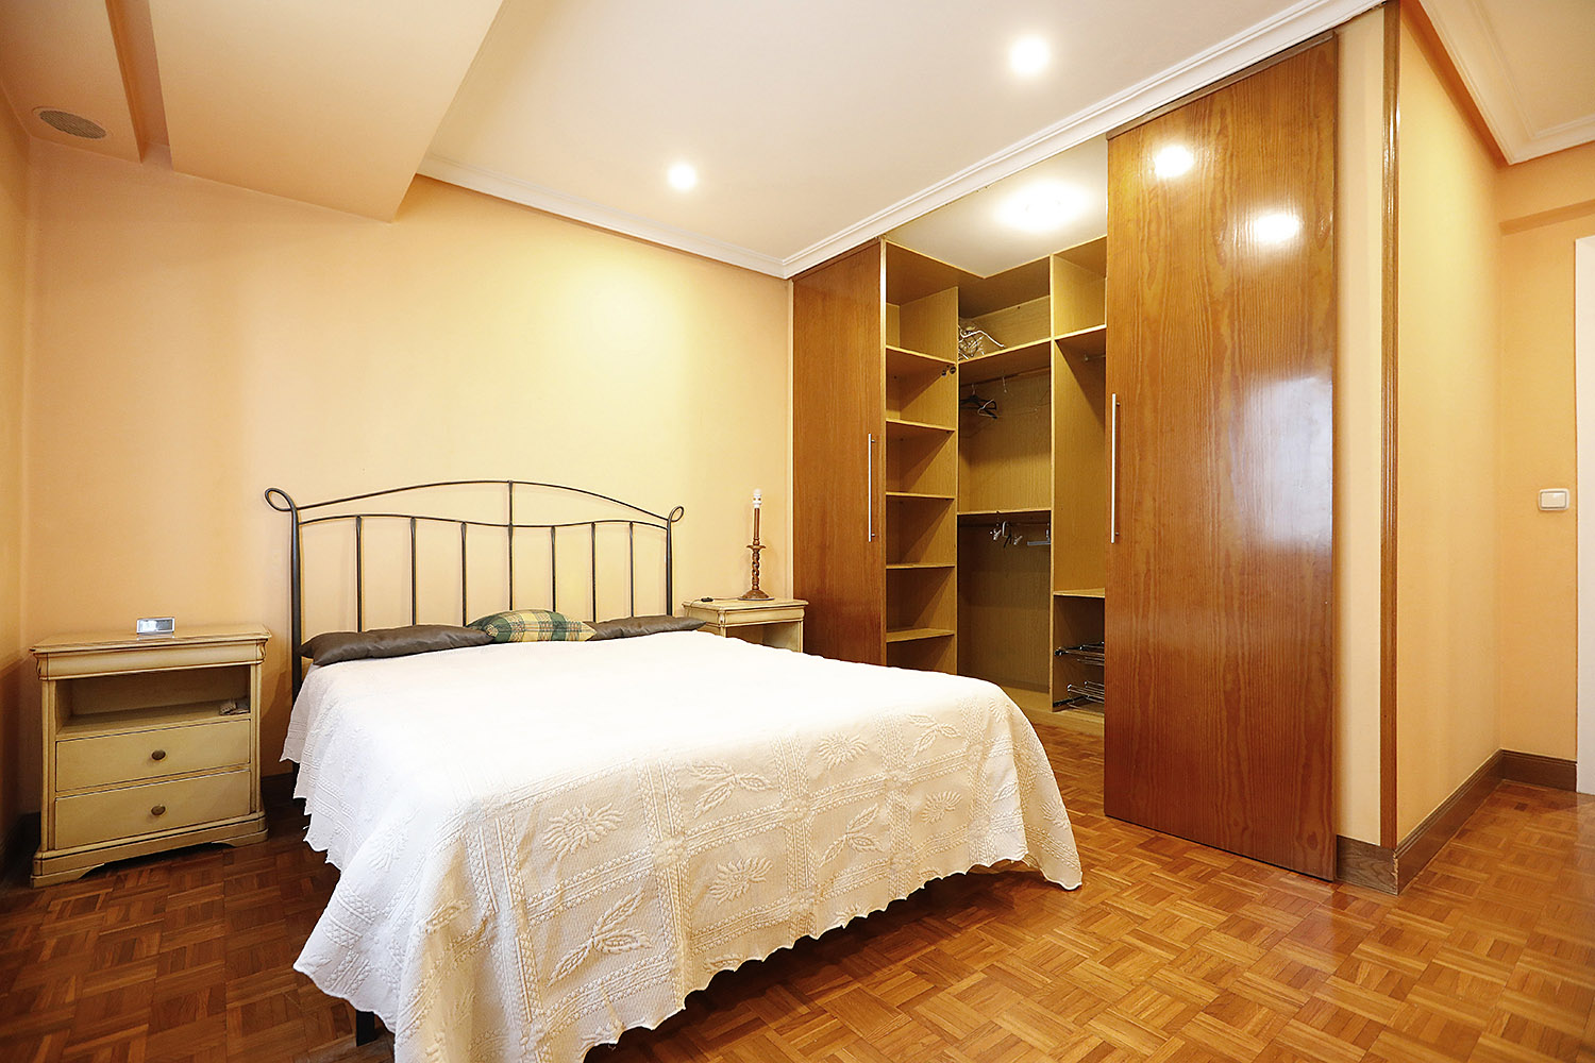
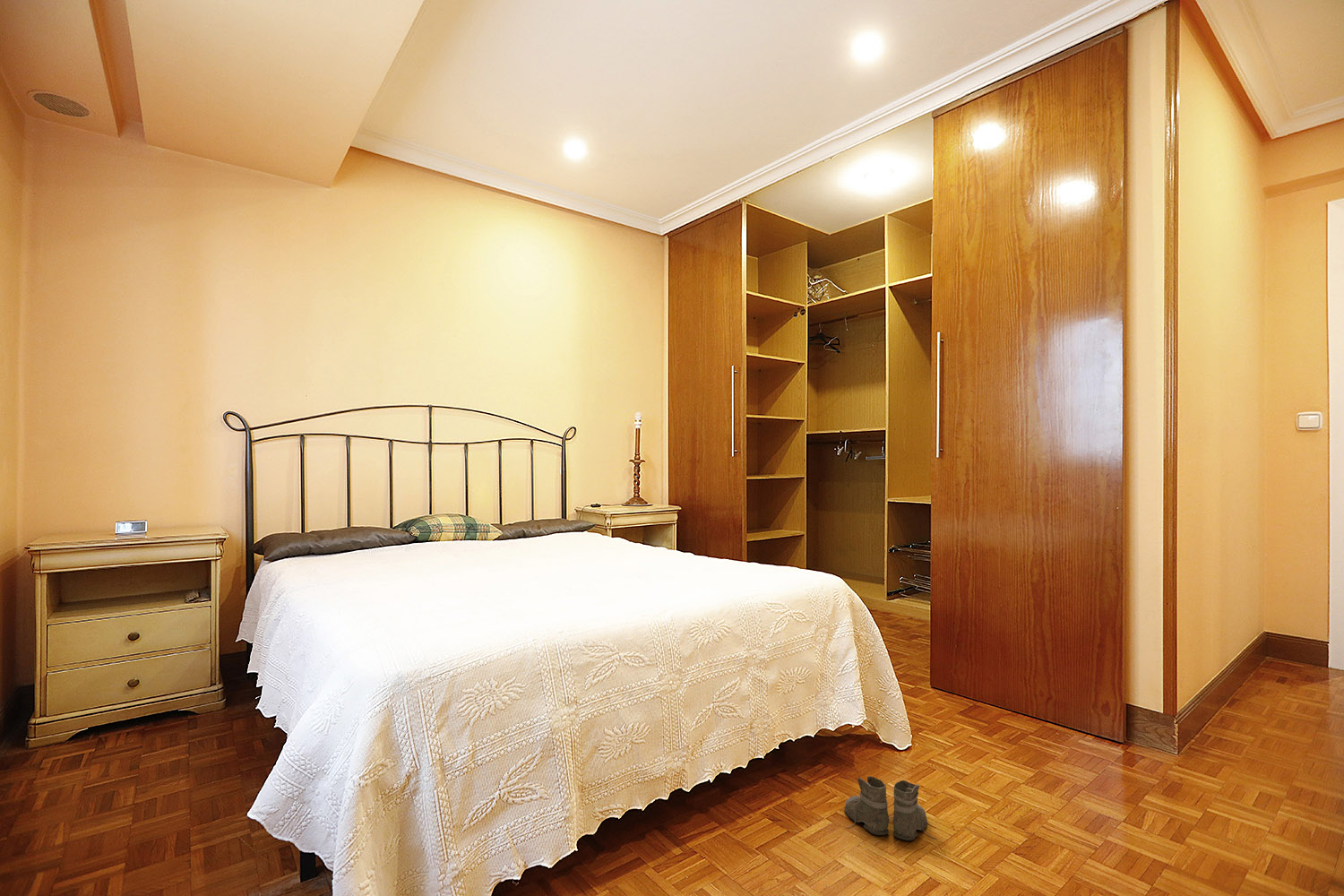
+ boots [844,775,939,841]
